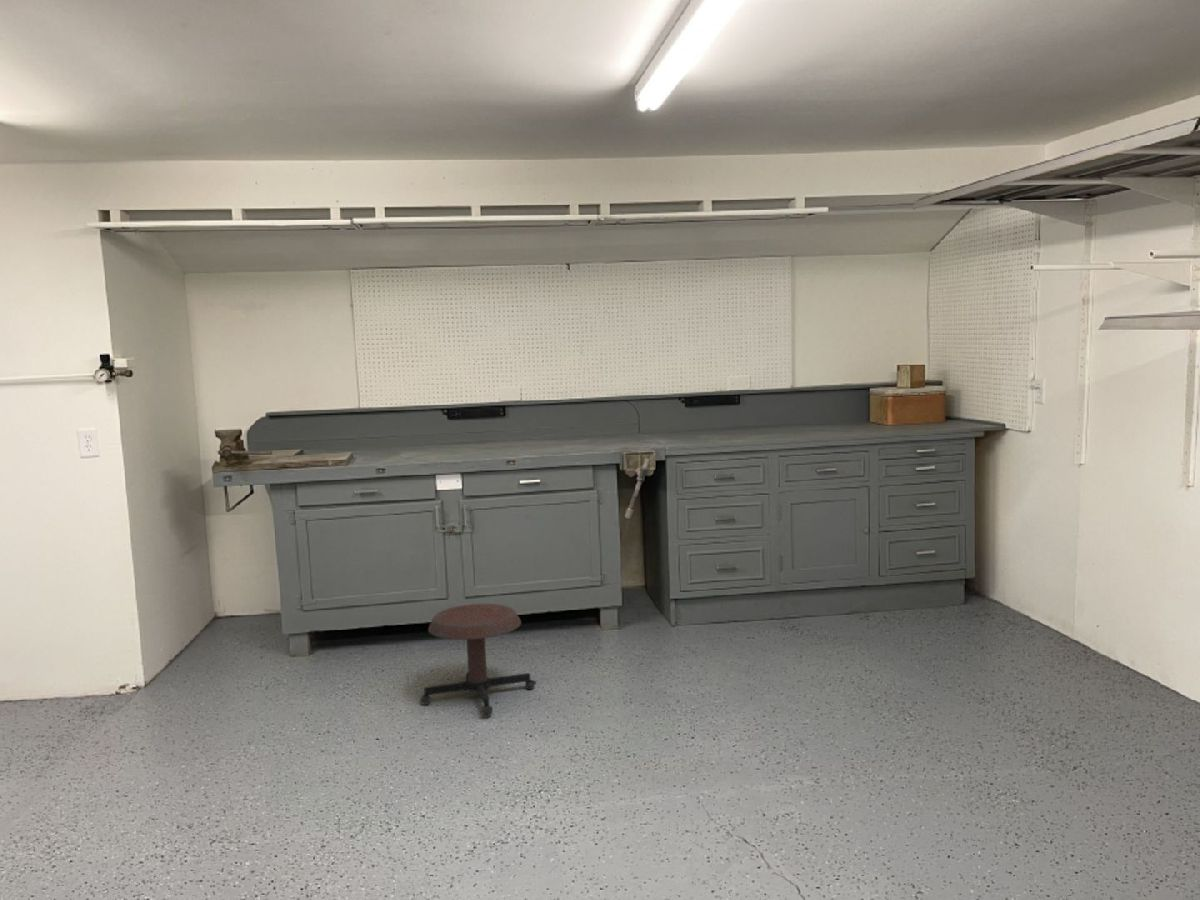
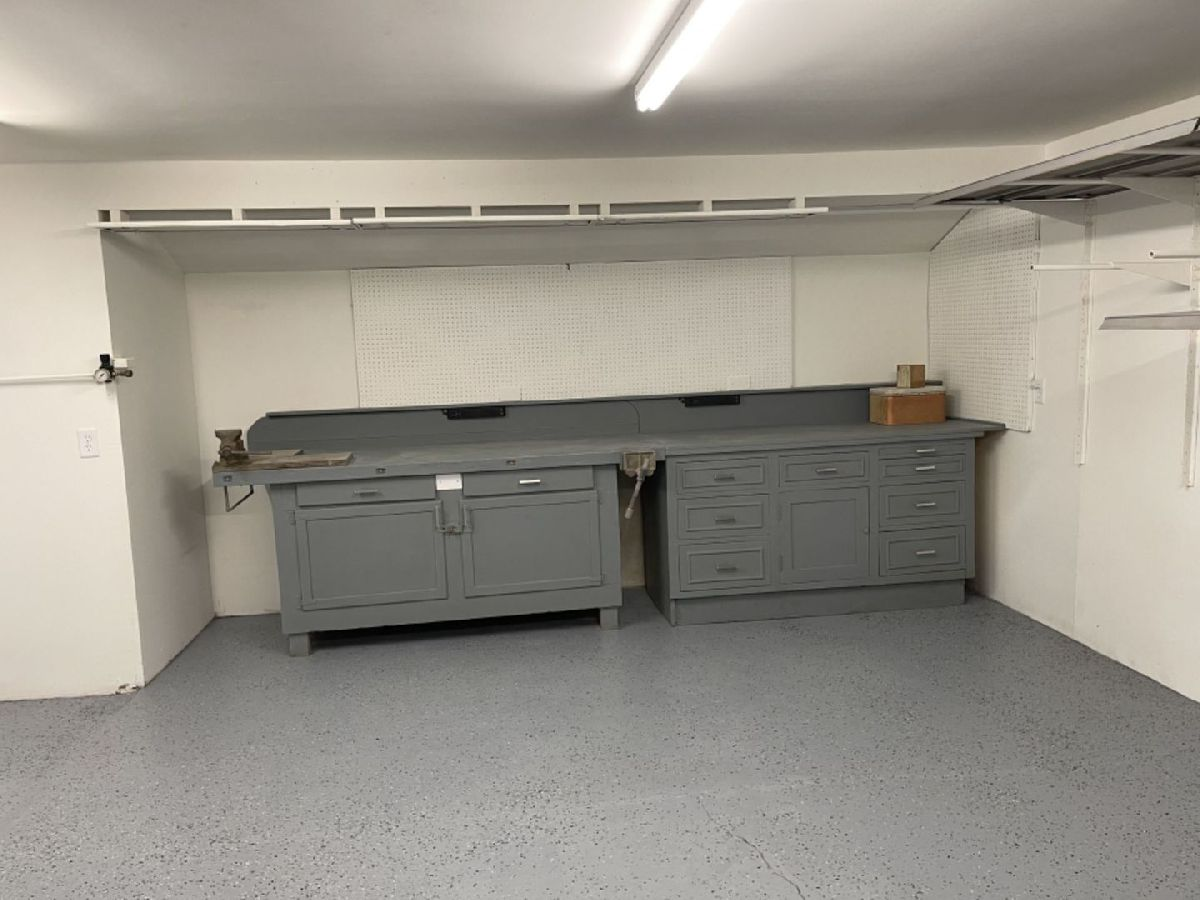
- stool [419,603,537,717]
